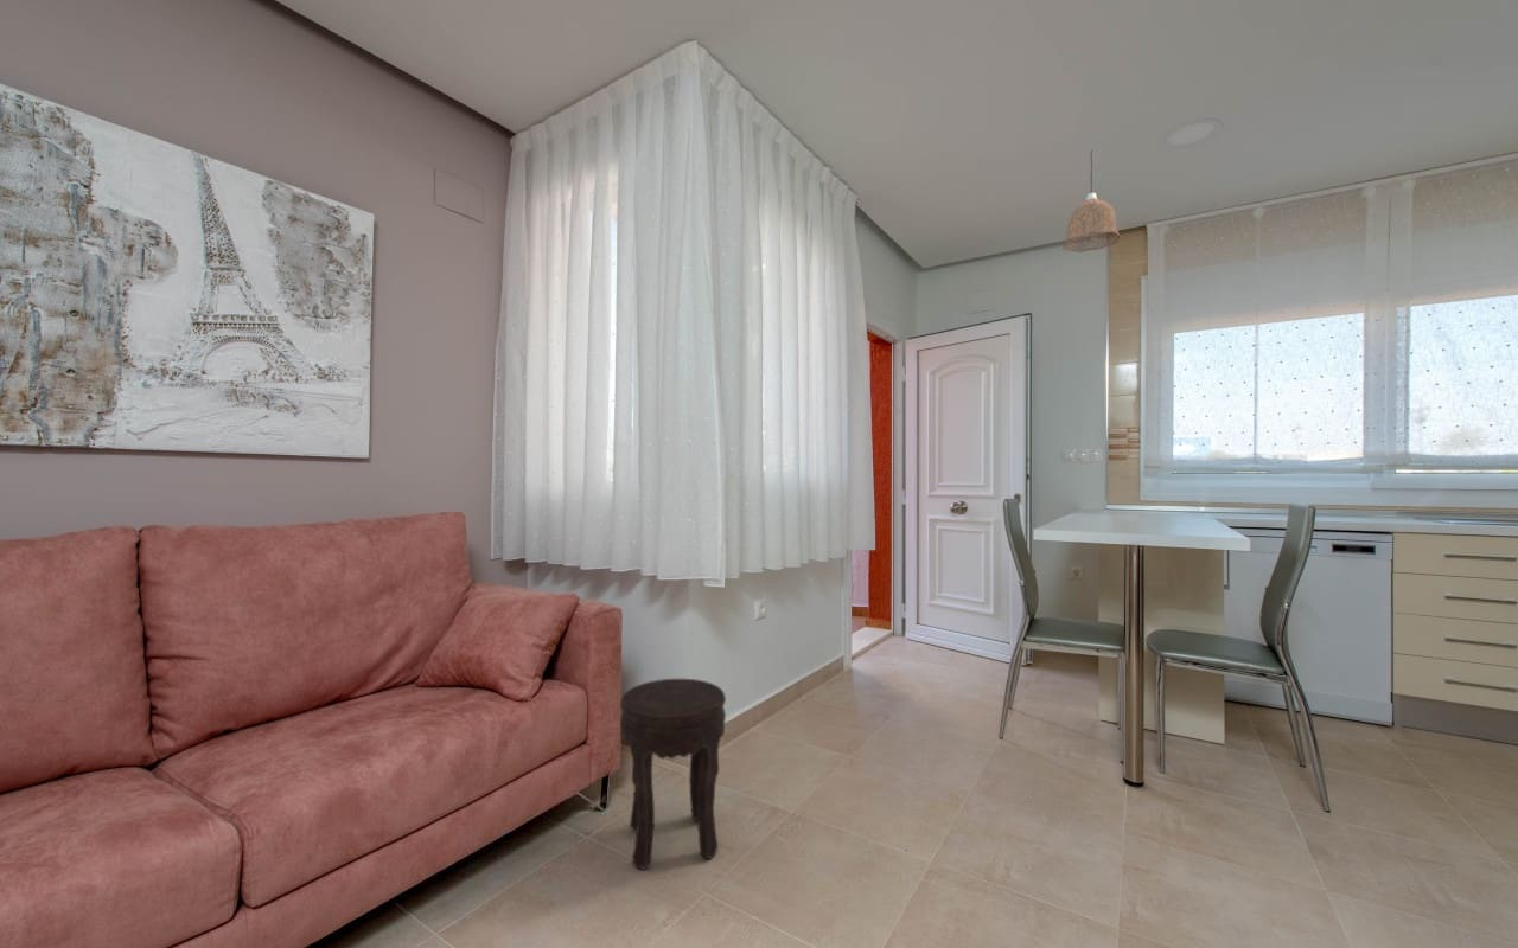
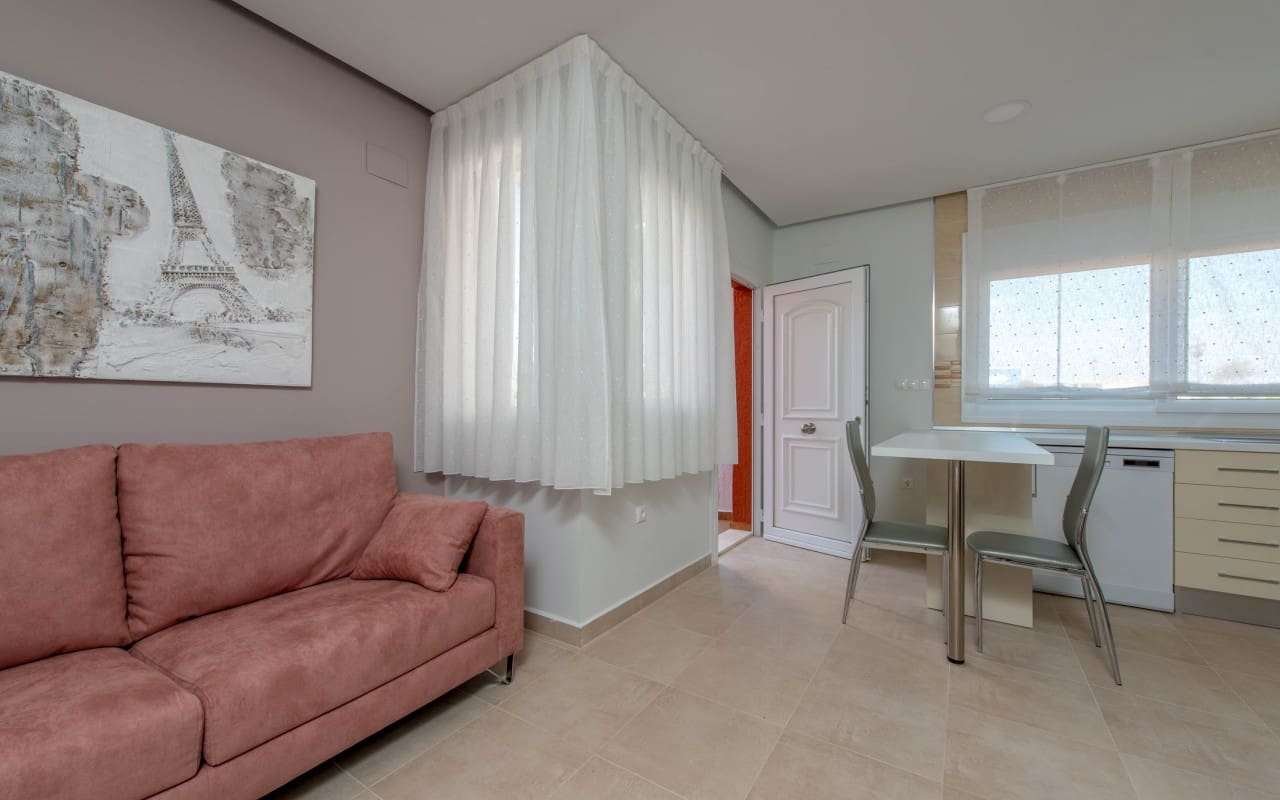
- side table [619,678,727,871]
- pendant lamp [1063,148,1122,254]
